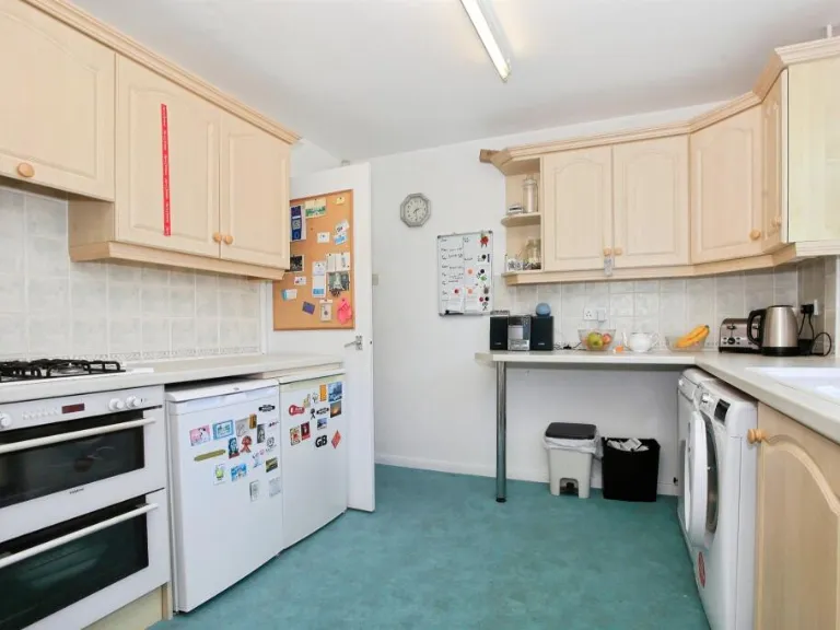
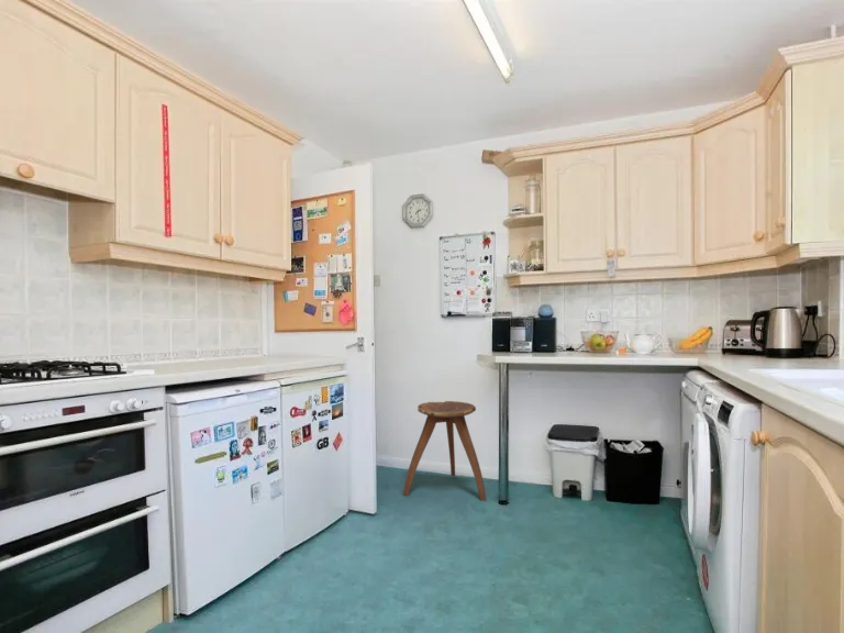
+ stool [402,400,487,502]
